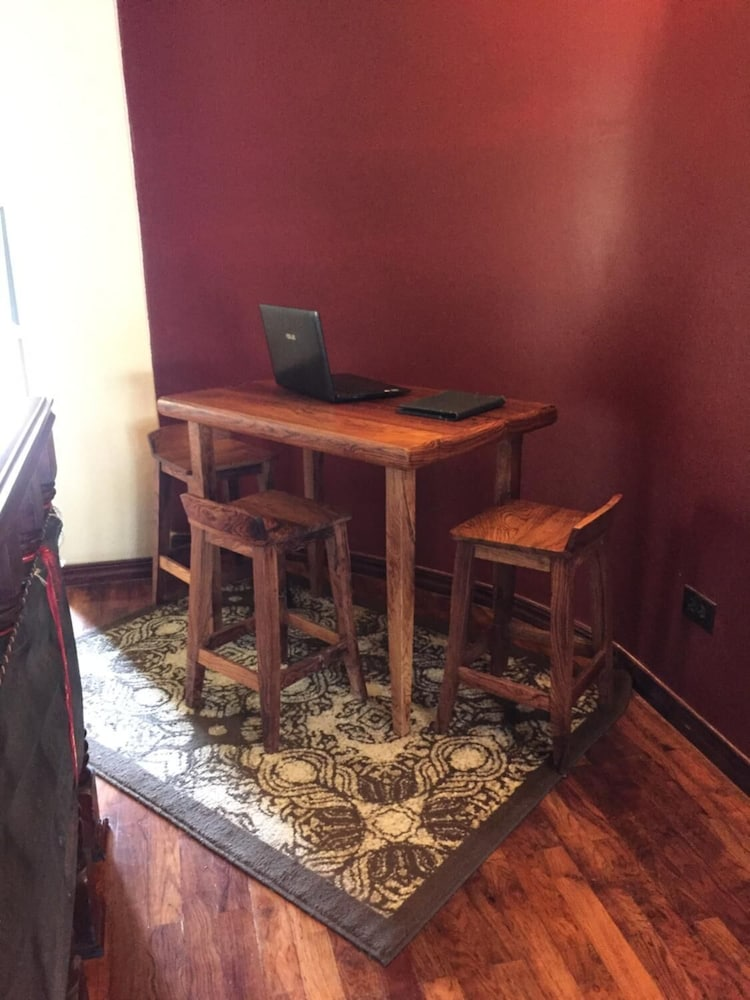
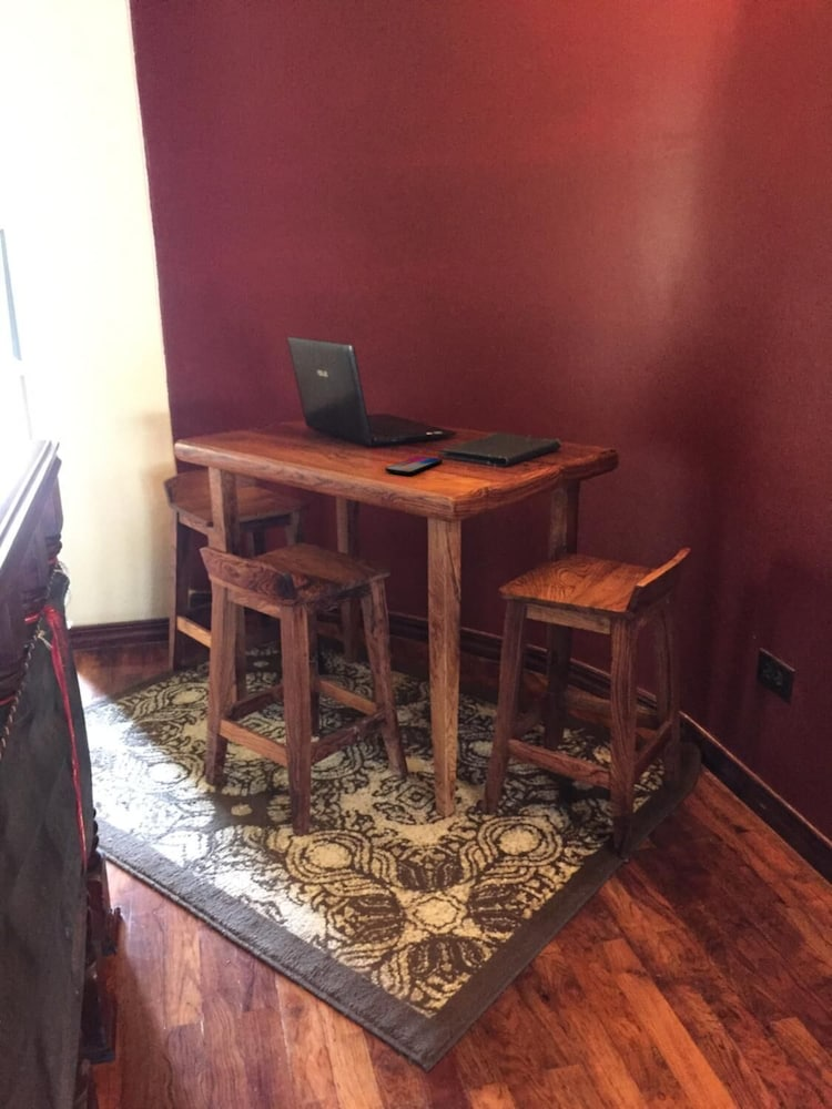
+ smartphone [384,455,444,476]
